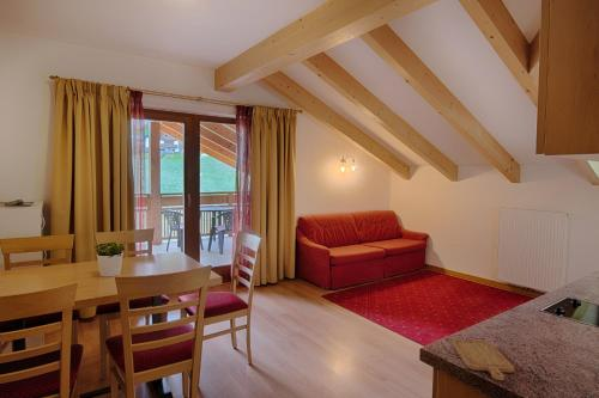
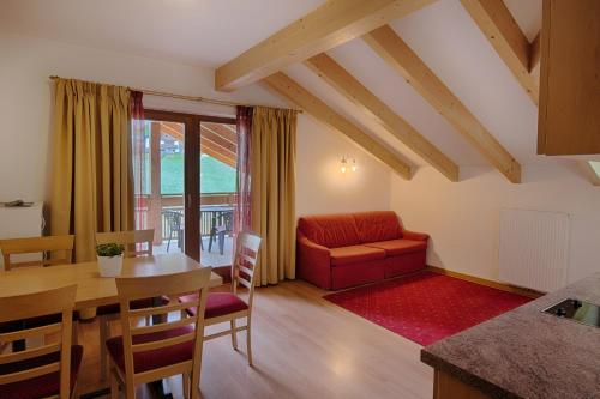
- chopping board [450,338,515,381]
